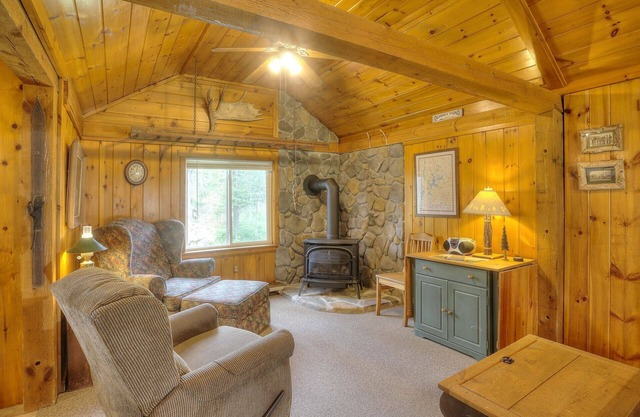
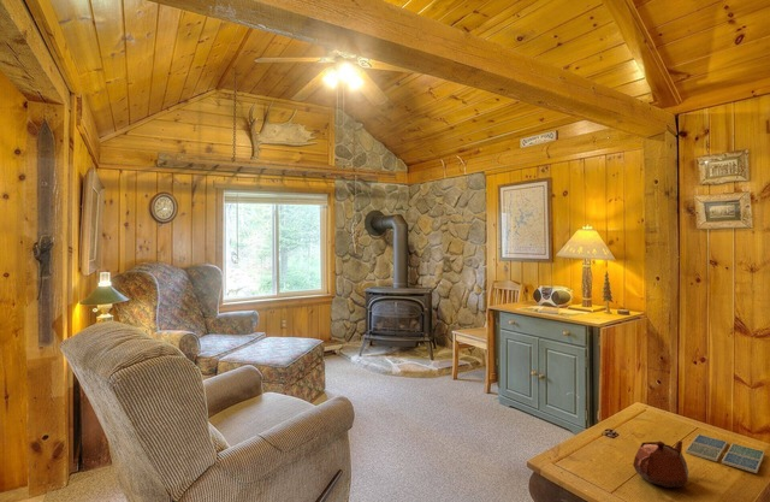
+ drink coaster [685,433,766,474]
+ teapot [632,439,689,489]
